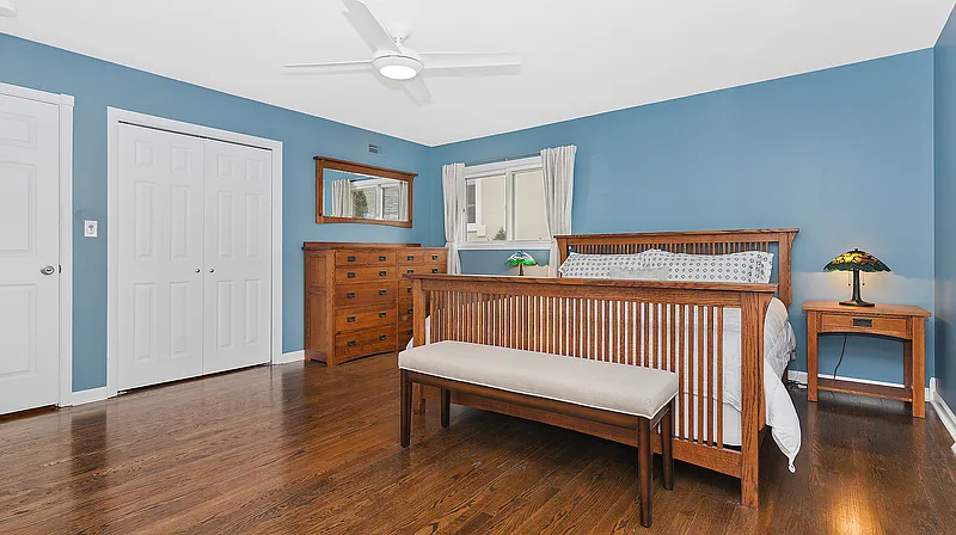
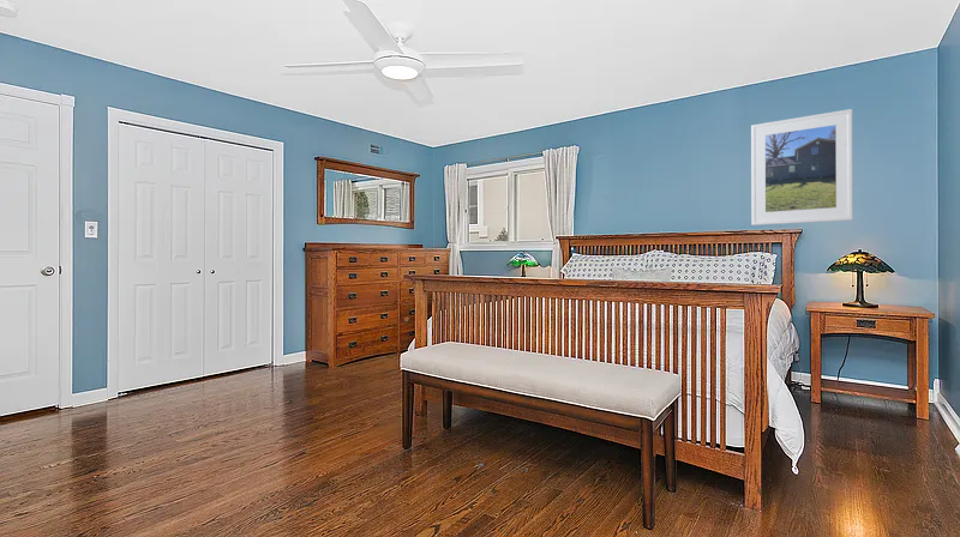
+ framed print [750,108,854,227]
